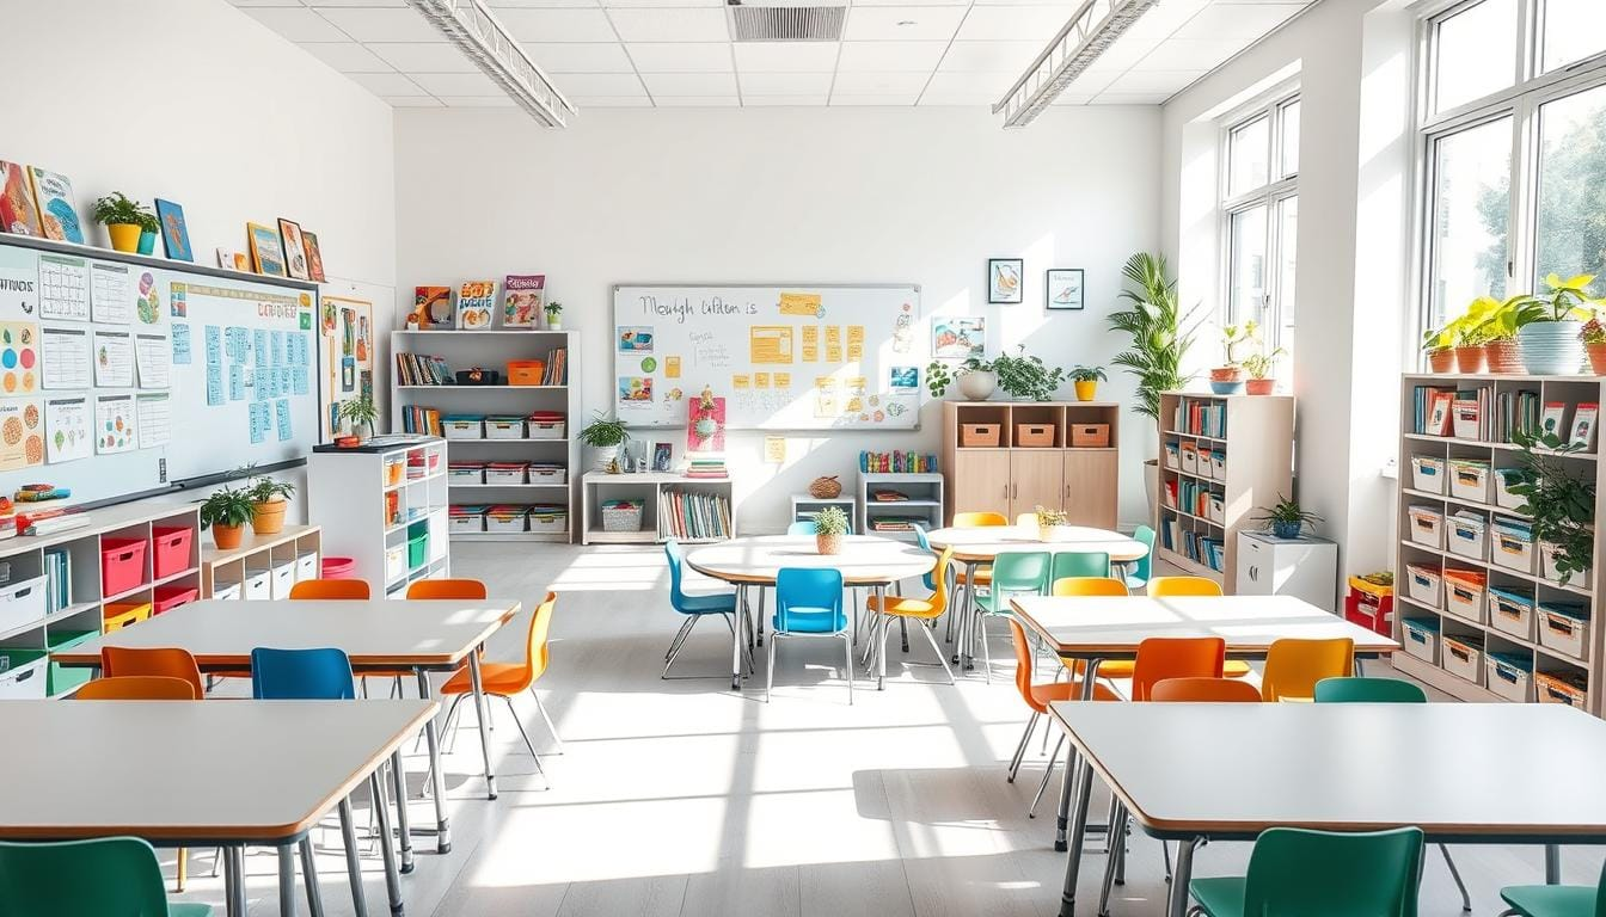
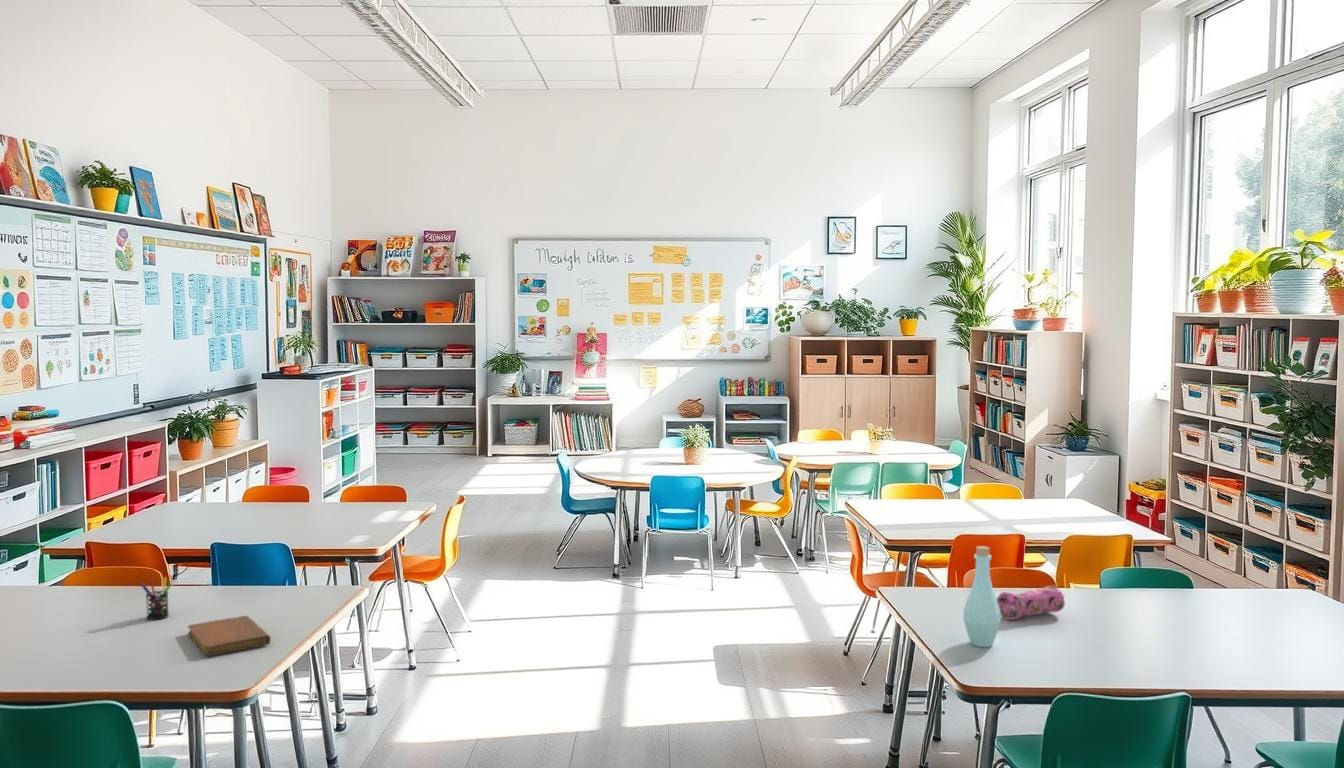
+ pencil case [996,584,1066,621]
+ notebook [186,615,272,657]
+ bottle [962,545,1002,648]
+ pen holder [140,576,173,621]
